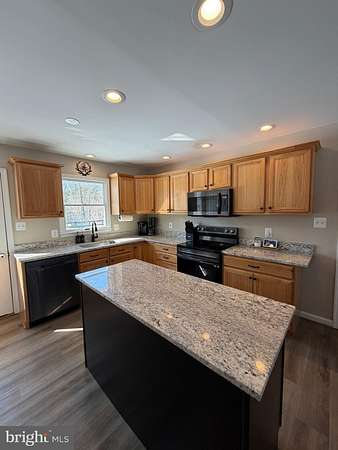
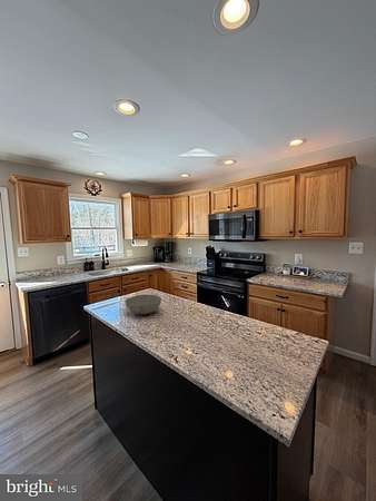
+ bowl [123,294,162,315]
